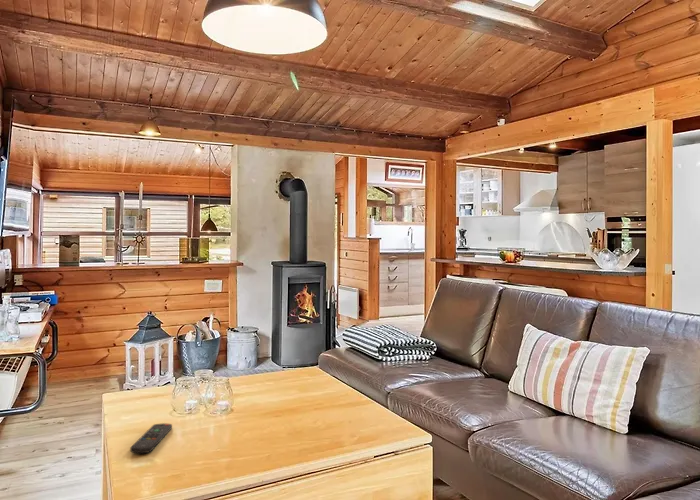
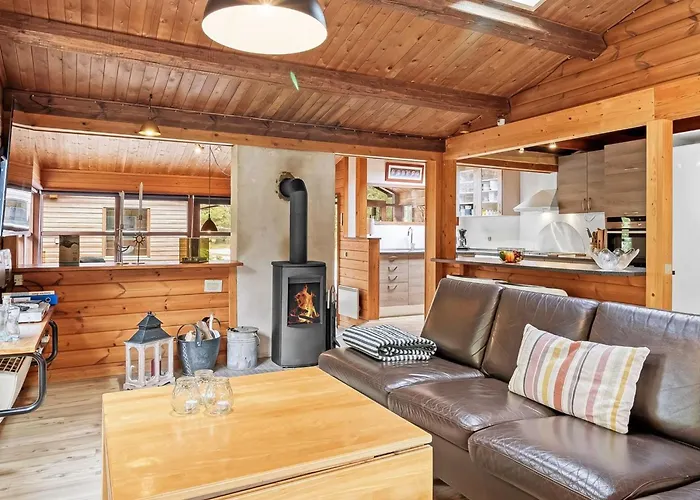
- remote control [129,422,173,454]
